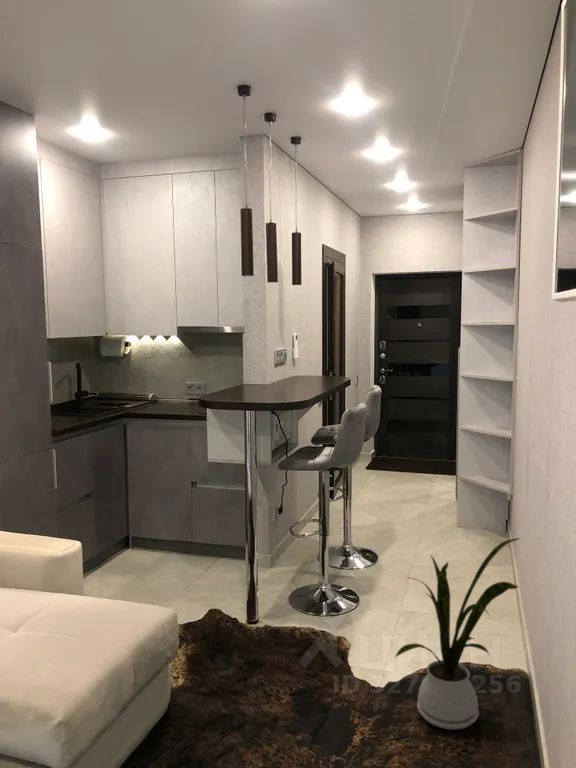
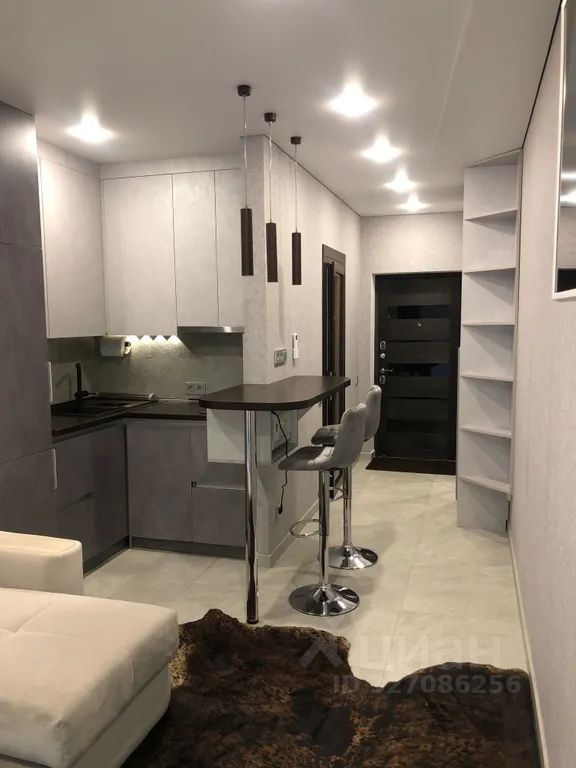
- house plant [394,537,521,731]
